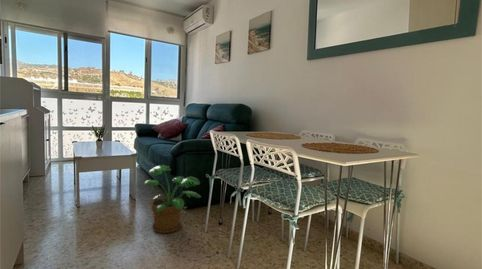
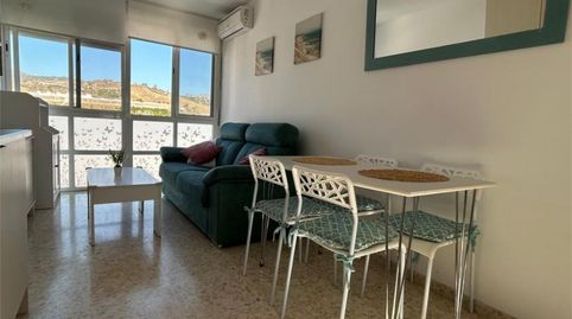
- potted plant [142,164,202,234]
